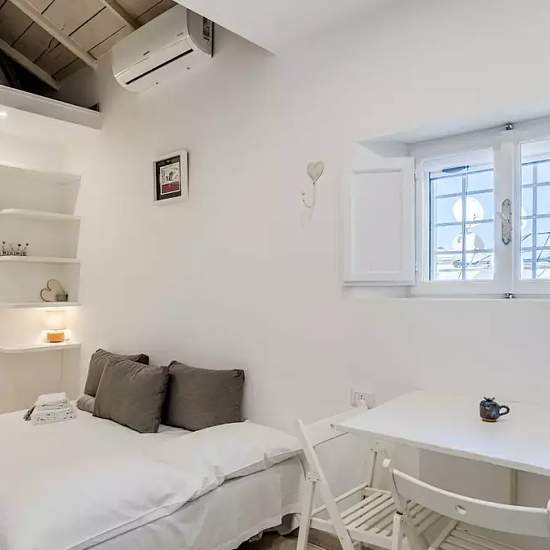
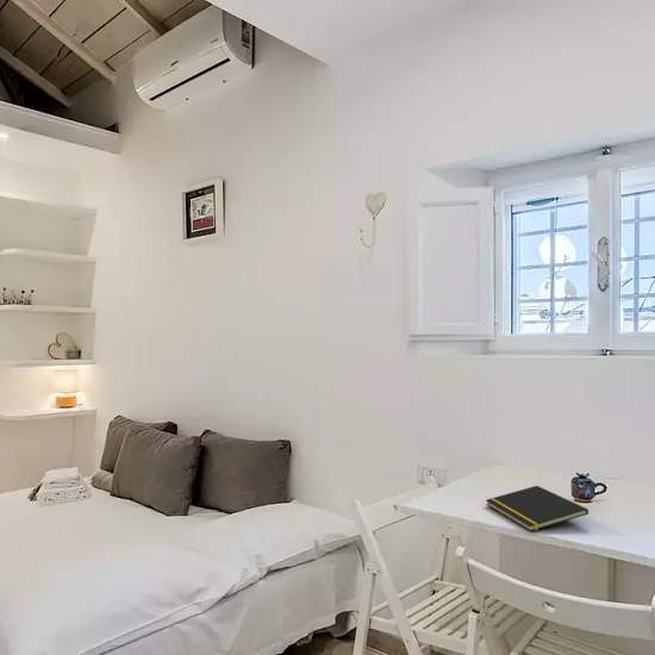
+ notepad [485,485,590,532]
